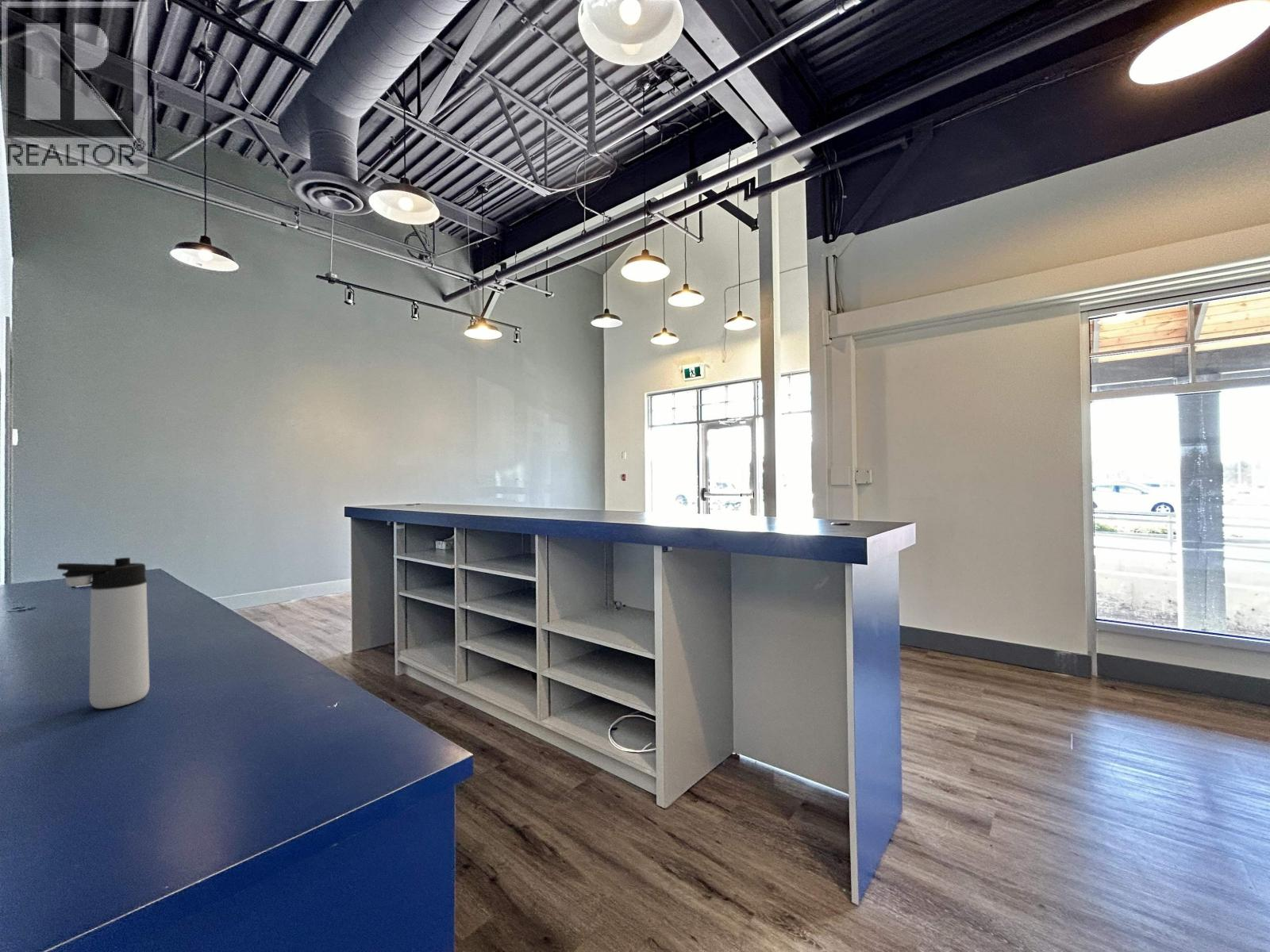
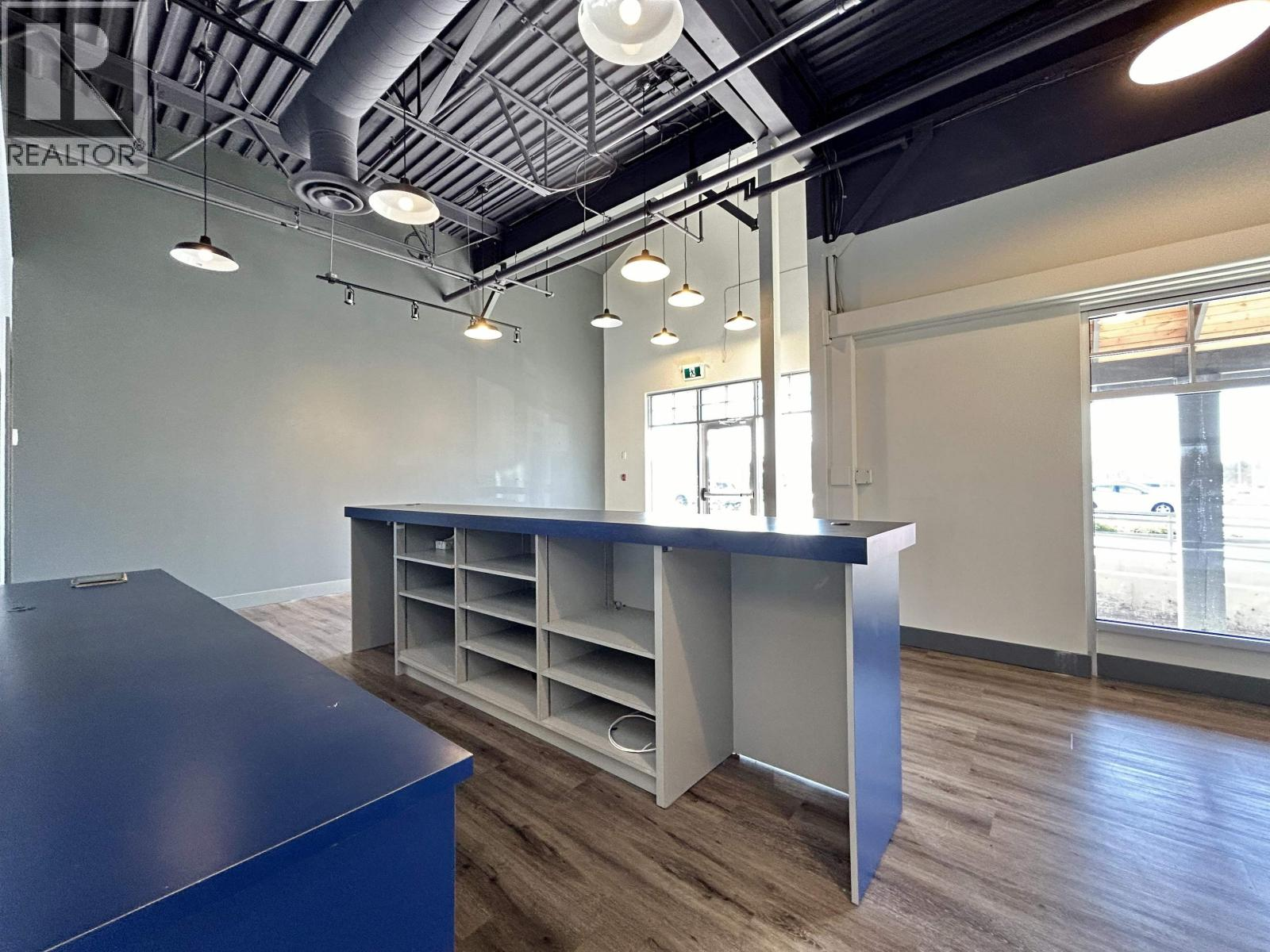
- thermos bottle [56,557,150,709]
